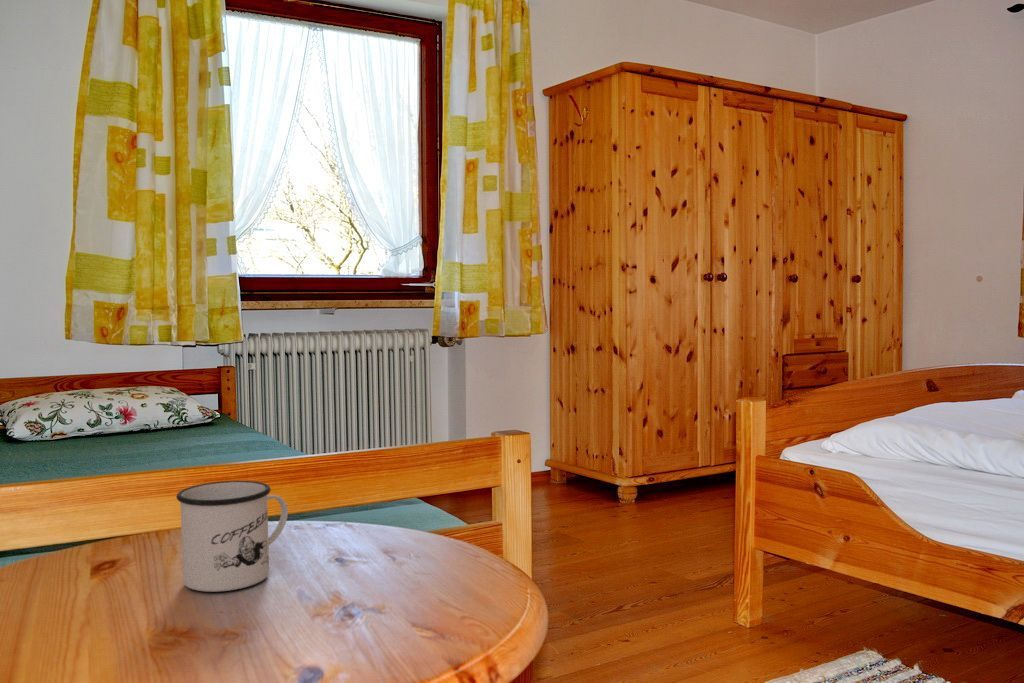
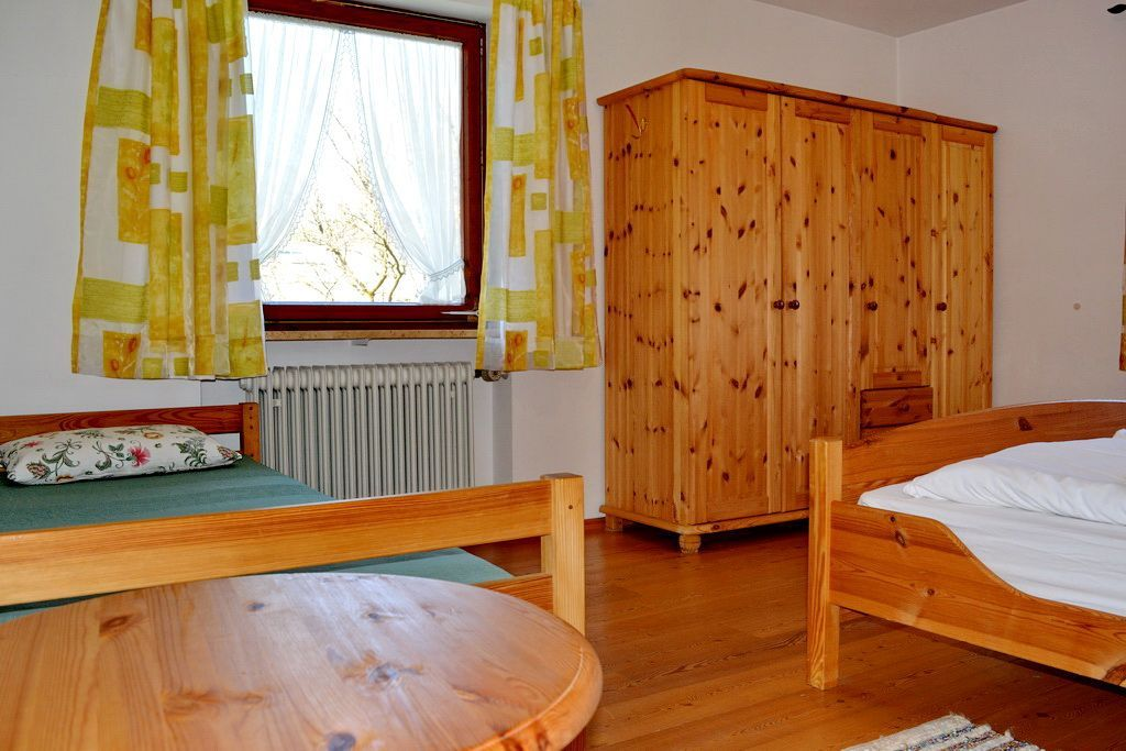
- mug [175,480,289,593]
